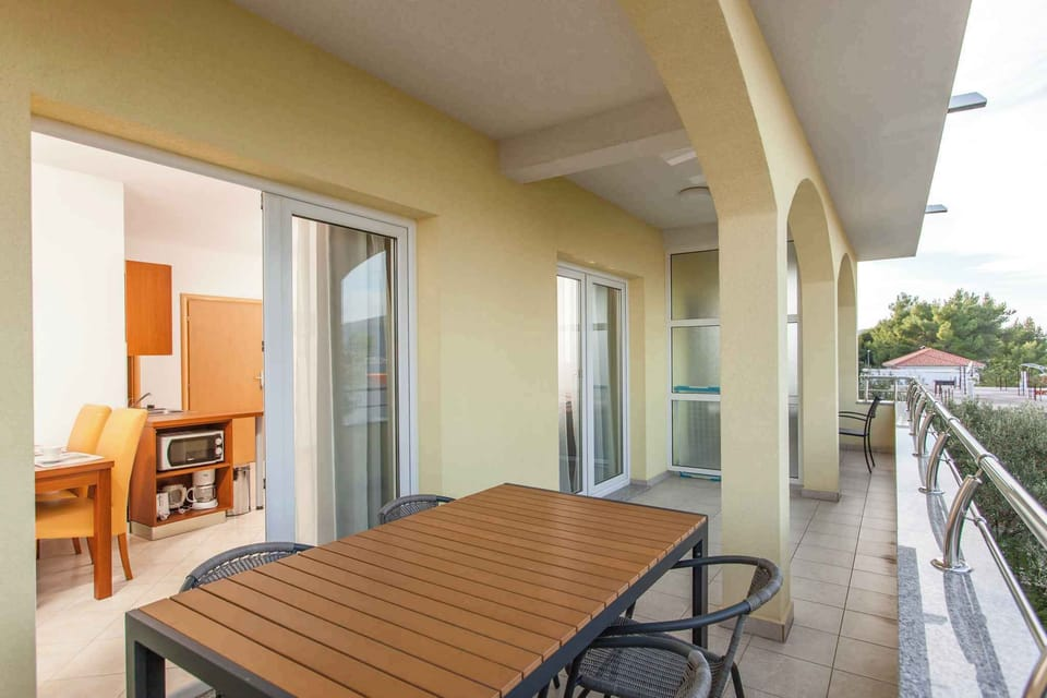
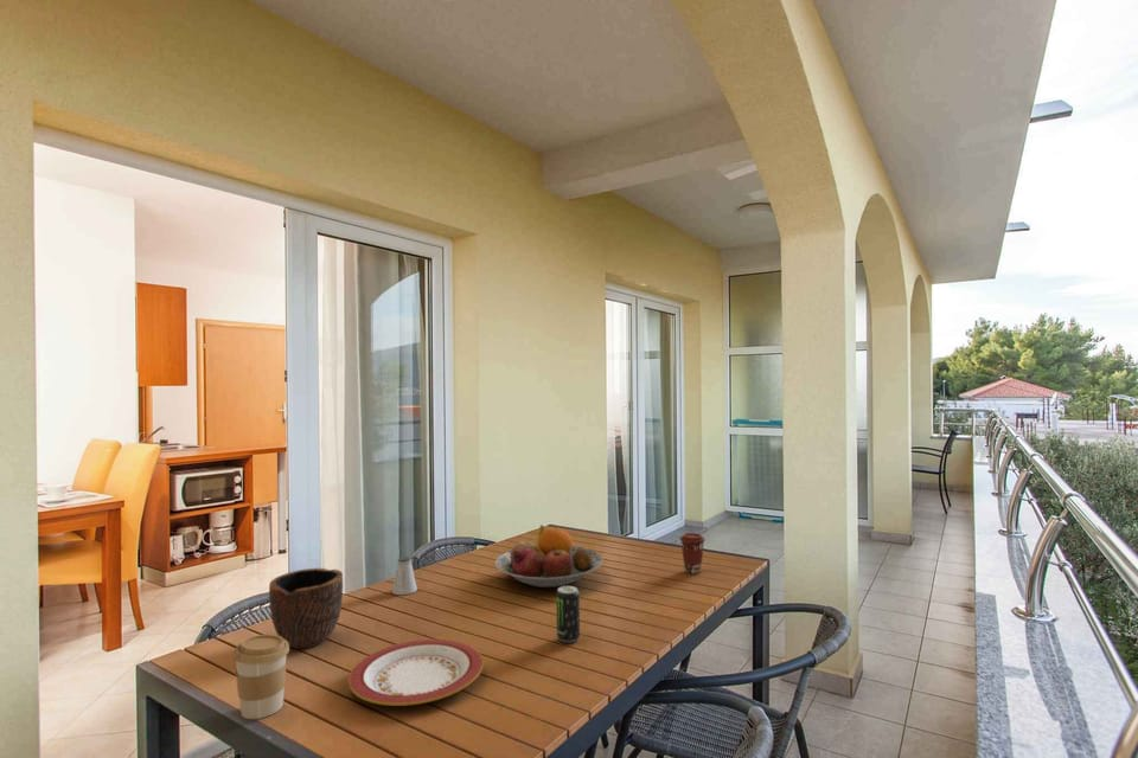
+ coffee cup [232,634,290,720]
+ coffee cup [679,532,707,574]
+ fruit bowl [494,523,605,589]
+ bowl [268,567,344,649]
+ saltshaker [391,555,418,596]
+ plate [347,638,485,707]
+ beverage can [555,585,581,644]
